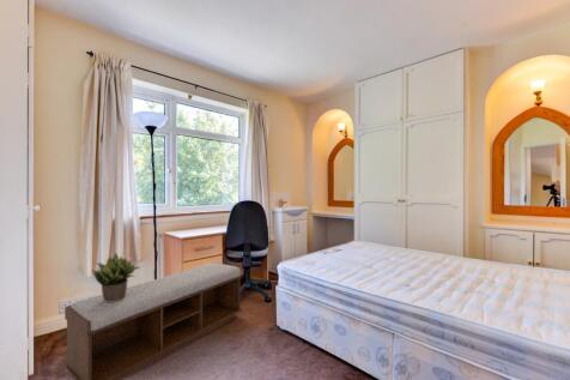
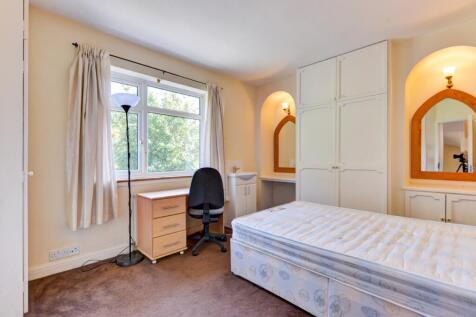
- potted plant [91,252,145,302]
- bench [63,261,242,380]
